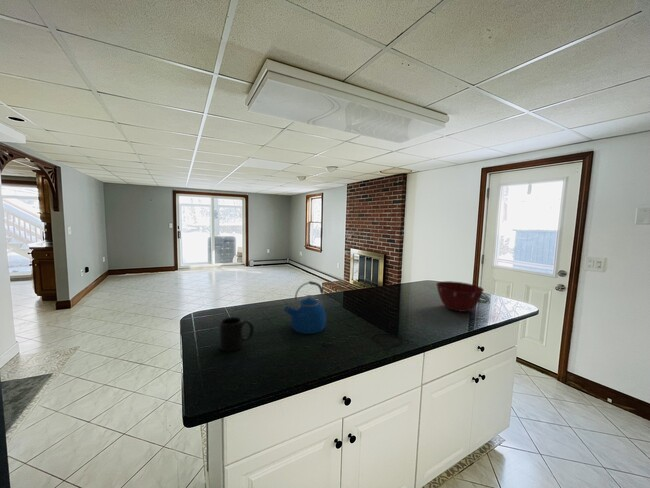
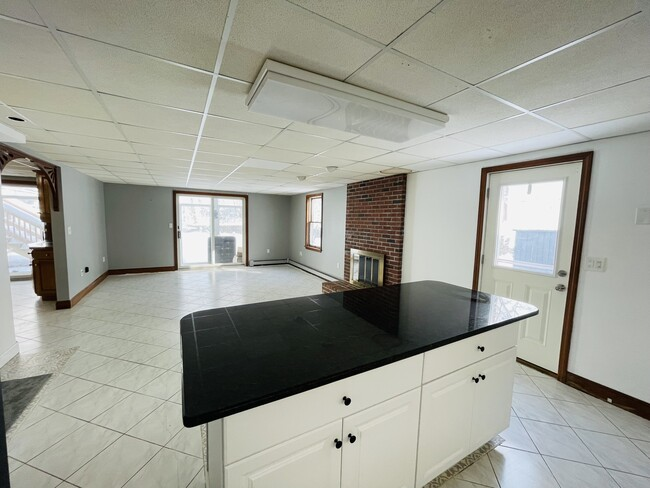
- mixing bowl [435,280,485,313]
- mug [219,316,255,352]
- kettle [283,280,327,335]
